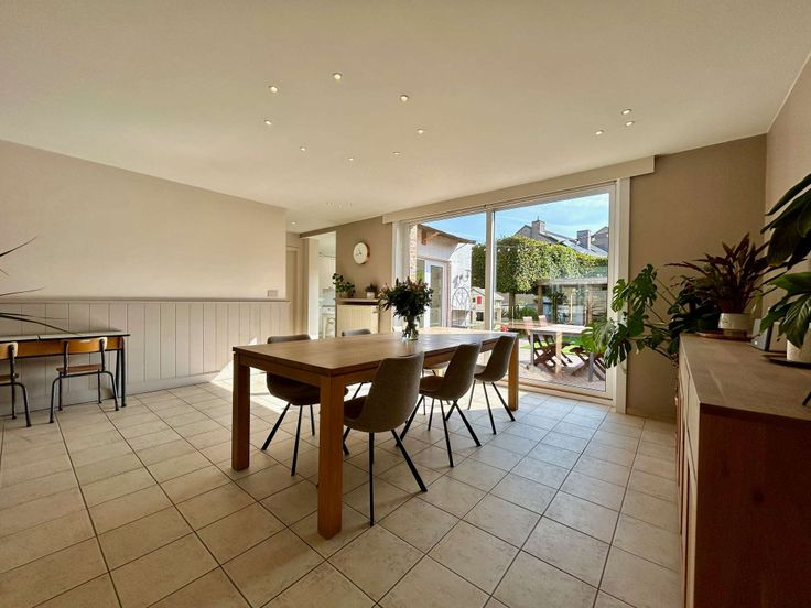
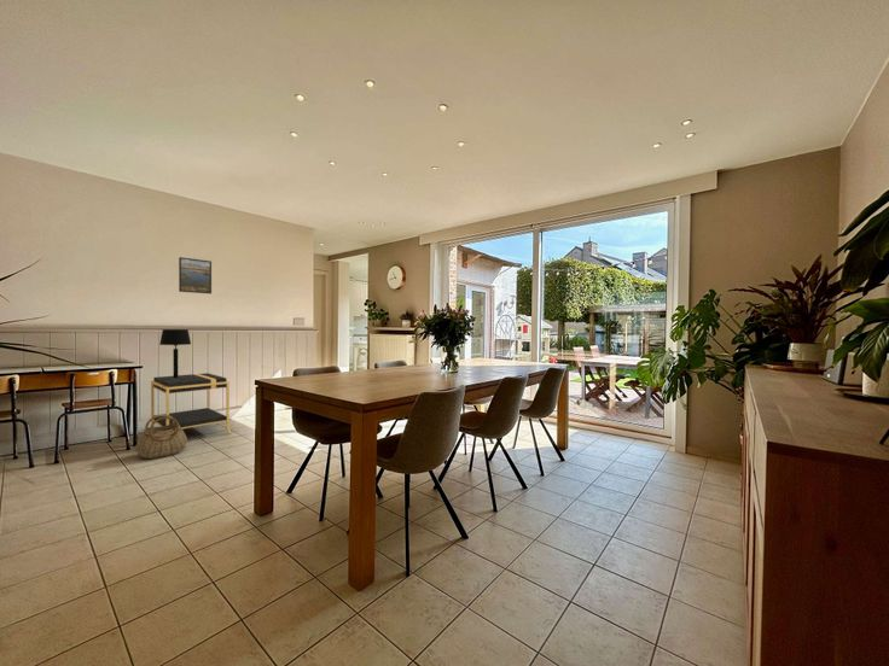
+ table lamp [158,328,192,378]
+ basket [135,413,188,460]
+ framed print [178,256,213,296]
+ nightstand [150,372,232,434]
